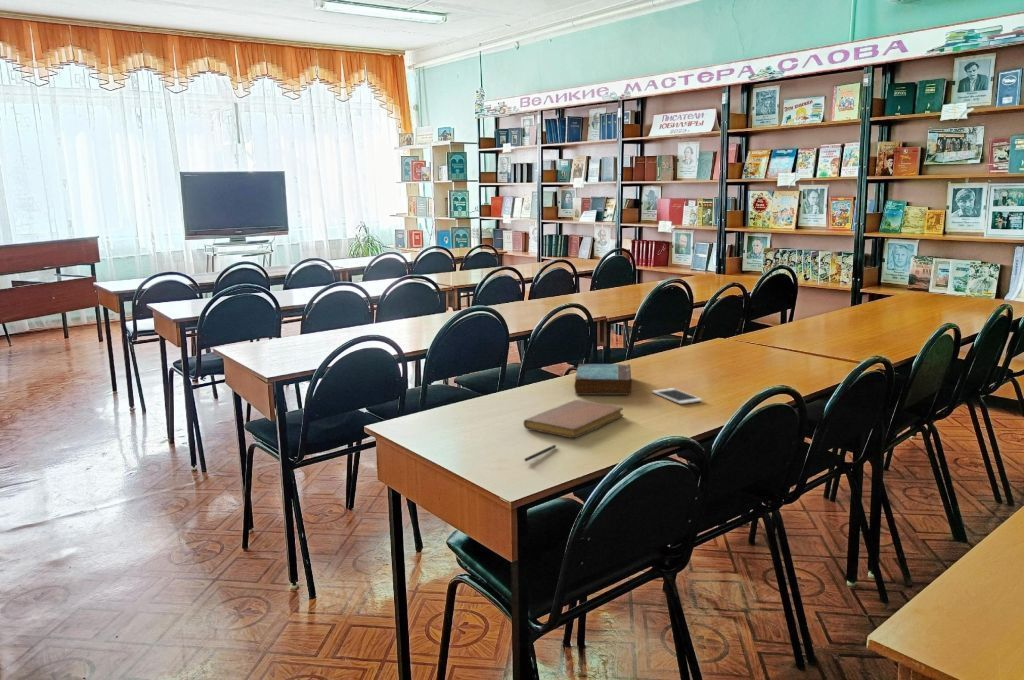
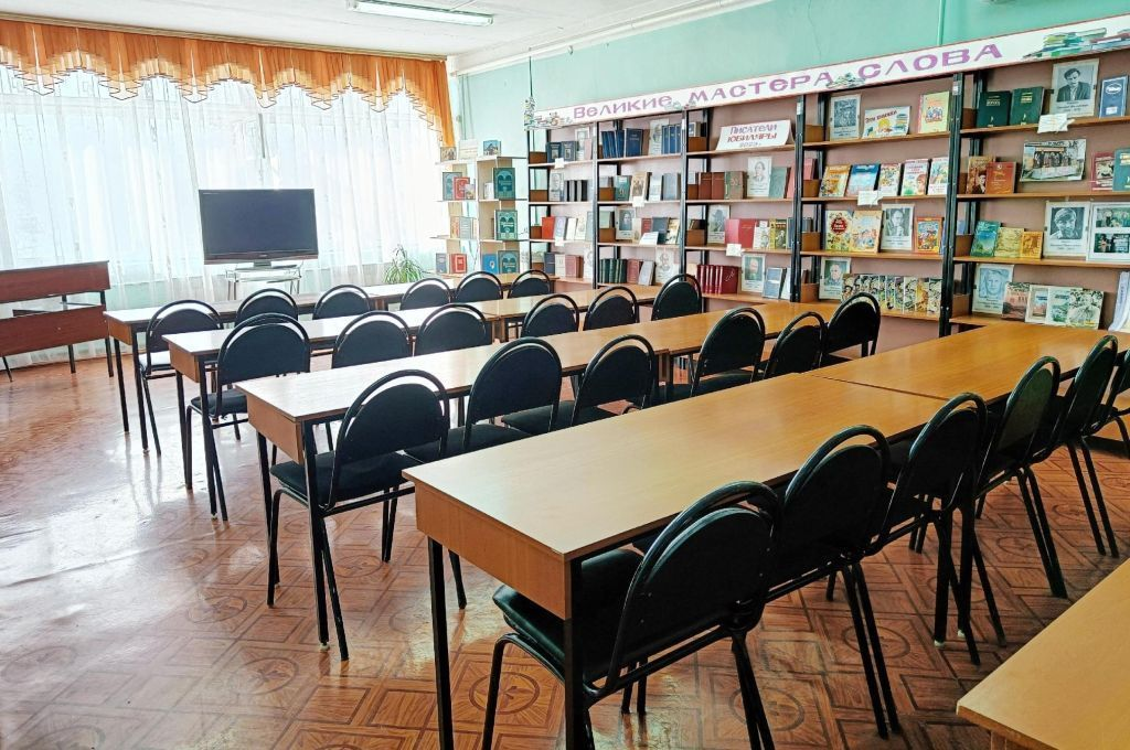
- notebook [523,399,624,439]
- book [573,363,632,396]
- cell phone [651,387,703,405]
- pen [523,444,558,462]
